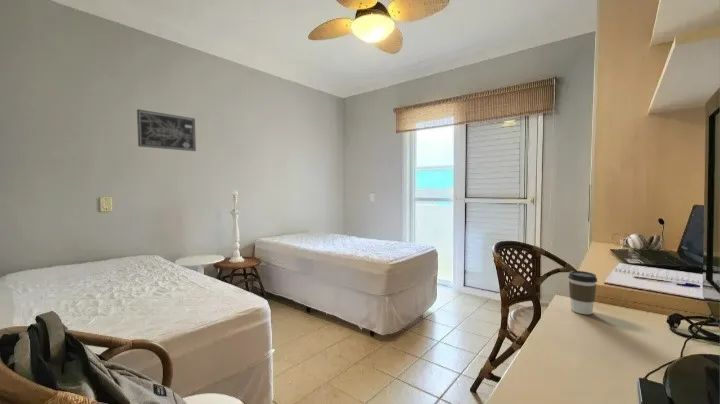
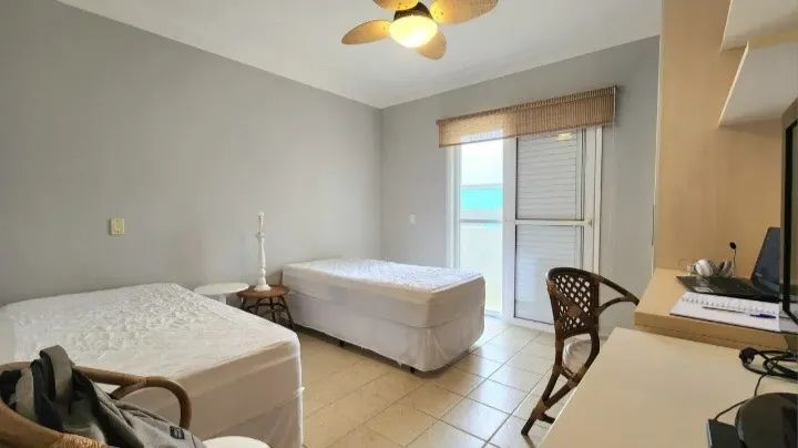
- wall art [136,108,197,152]
- coffee cup [567,270,598,315]
